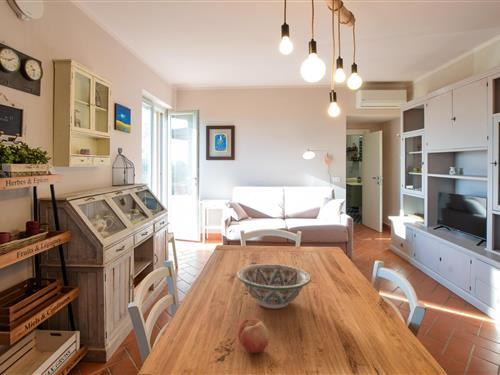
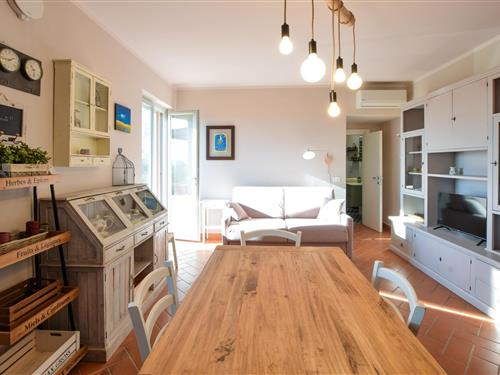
- fruit [237,317,270,354]
- decorative bowl [236,263,312,309]
